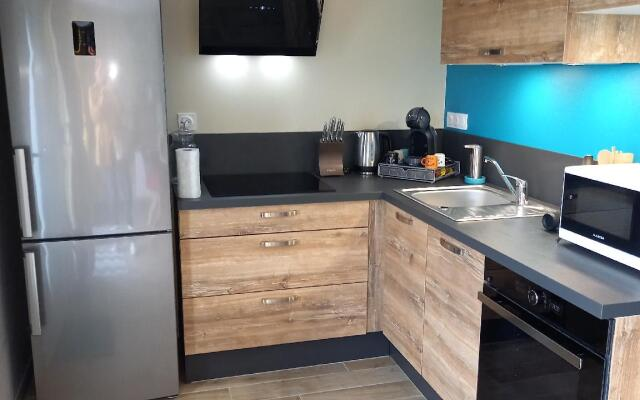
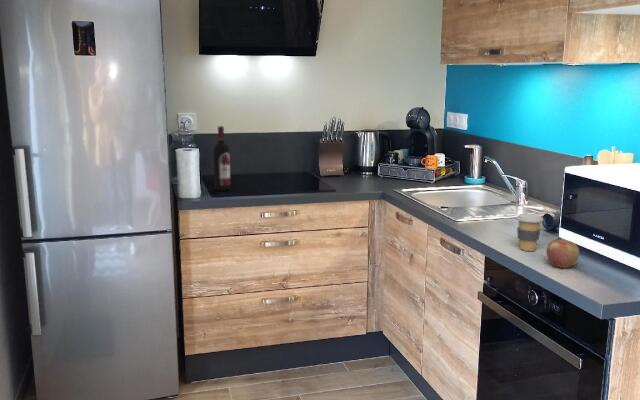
+ apple [545,239,580,269]
+ coffee cup [515,213,544,252]
+ wine bottle [212,125,231,192]
